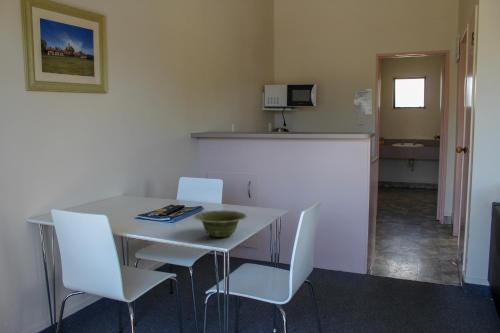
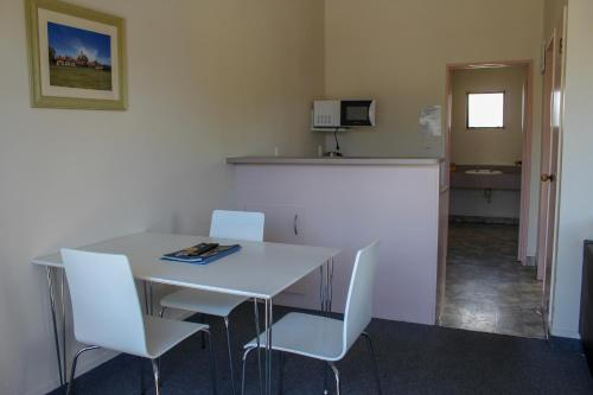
- dish [192,209,248,238]
